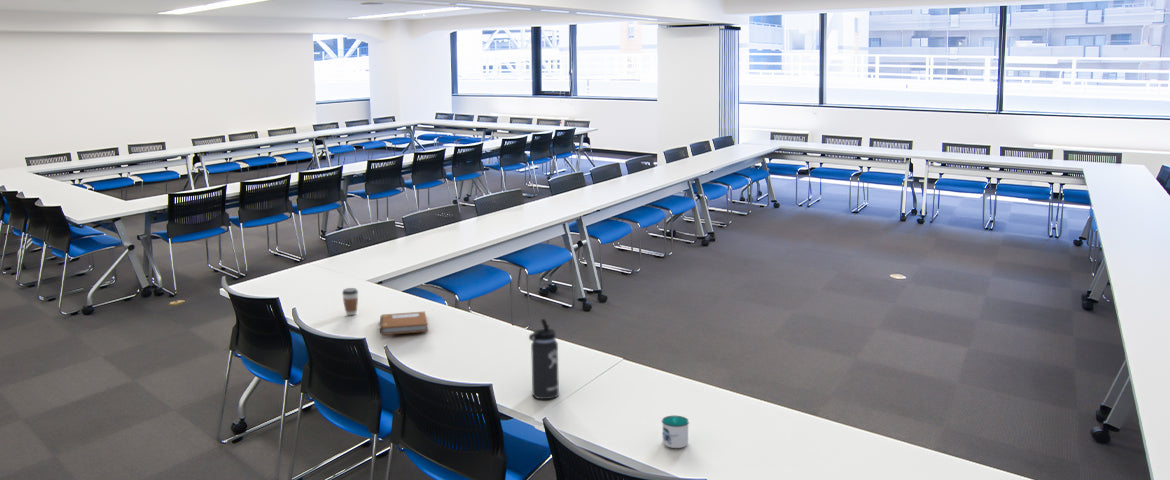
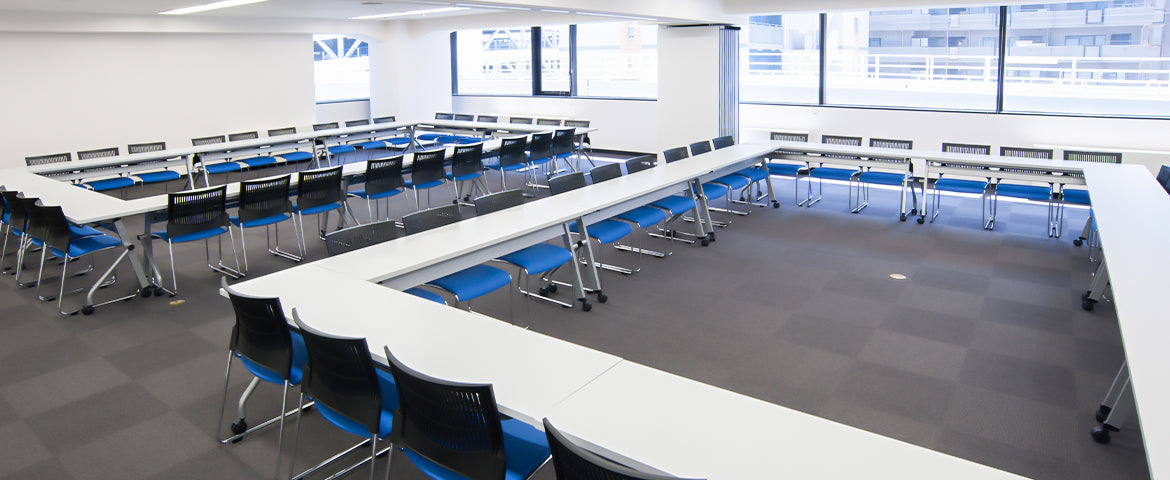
- notebook [379,311,429,336]
- thermos bottle [528,318,560,400]
- mug [661,415,690,449]
- coffee cup [341,287,359,316]
